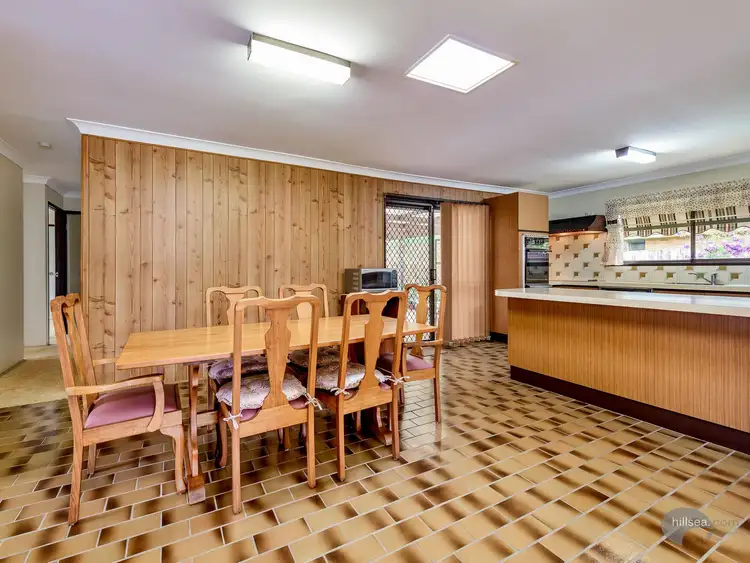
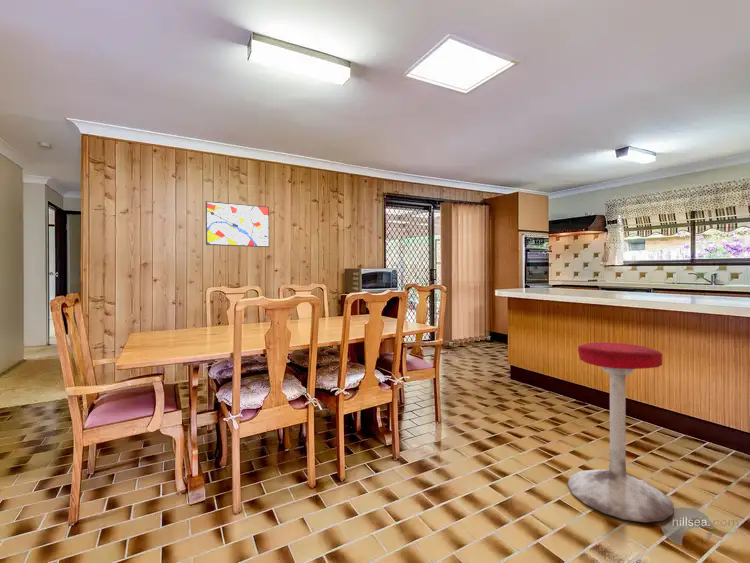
+ stool [566,341,675,523]
+ wall art [205,200,270,248]
